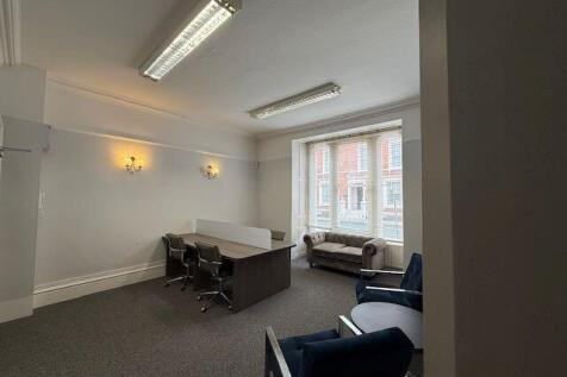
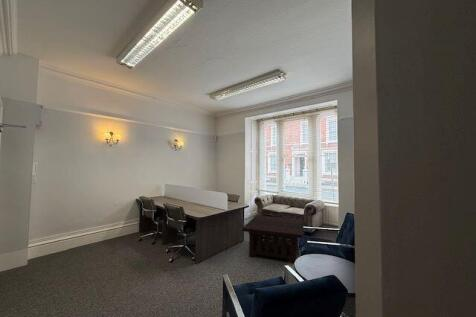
+ coffee table [241,214,305,265]
